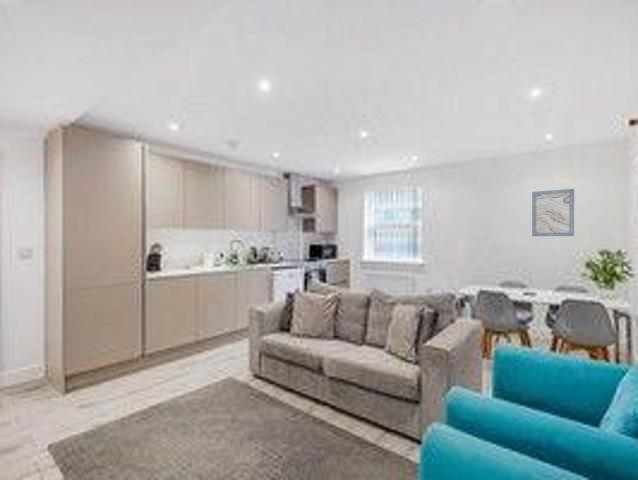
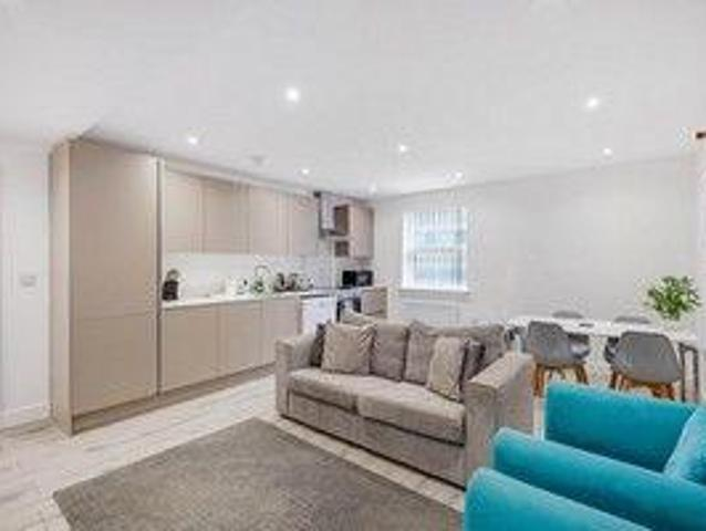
- wall art [531,188,575,237]
